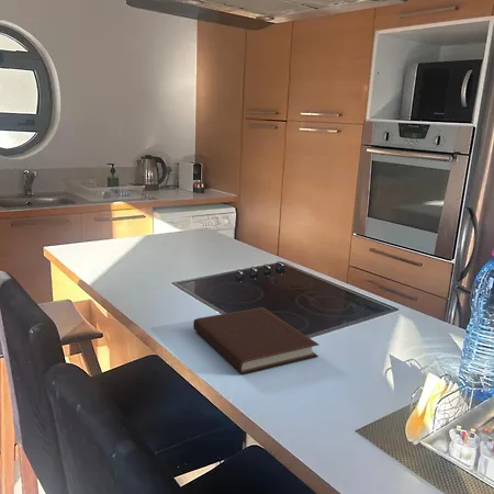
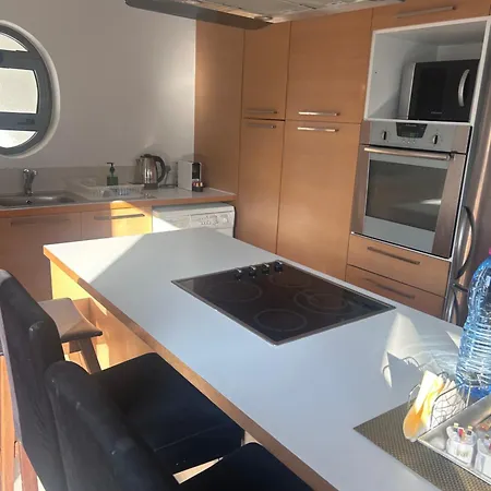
- notebook [192,306,319,375]
